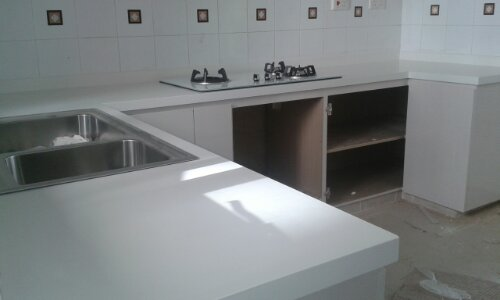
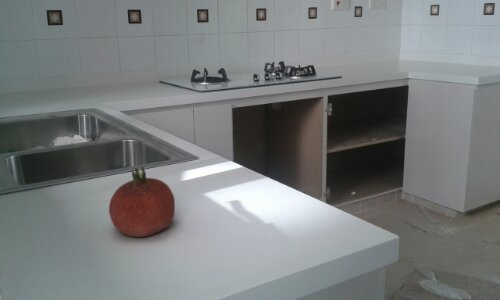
+ fruit [108,166,176,238]
